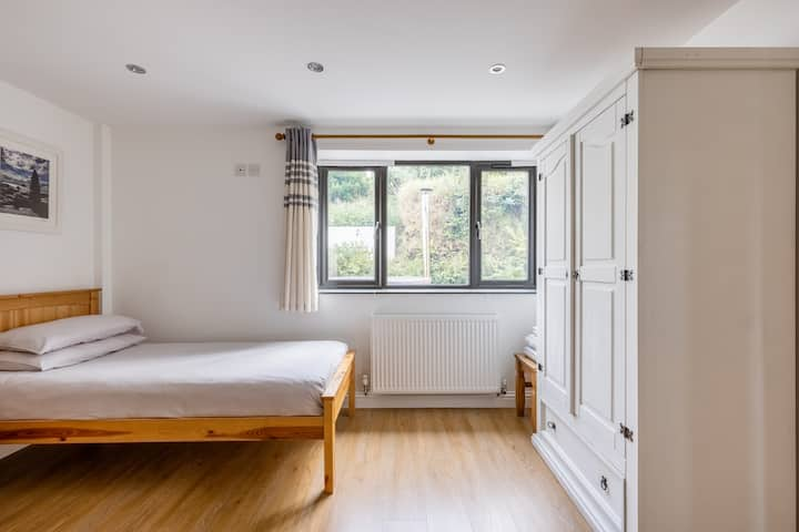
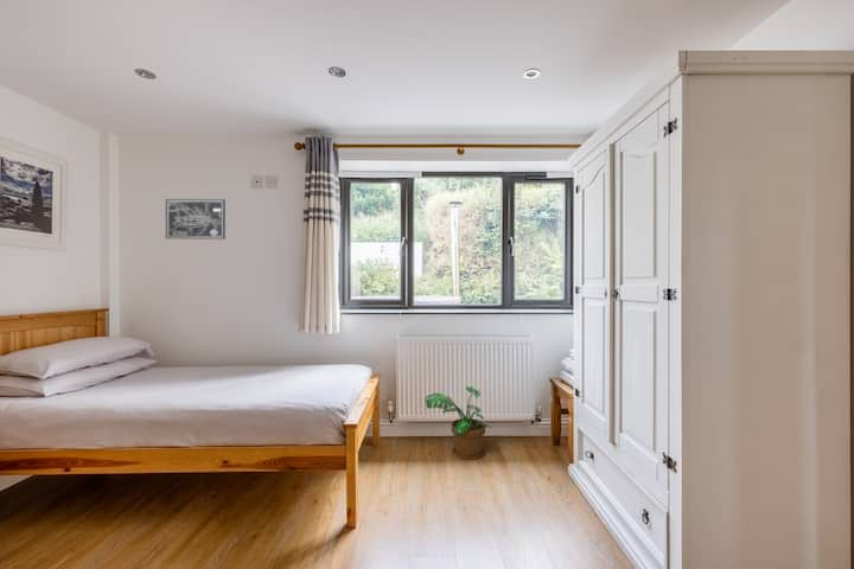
+ potted plant [423,385,493,461]
+ wall art [165,198,227,241]
